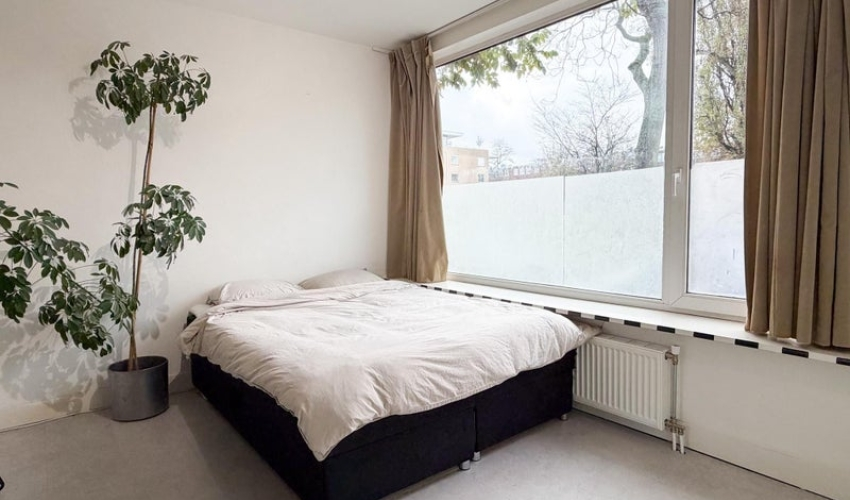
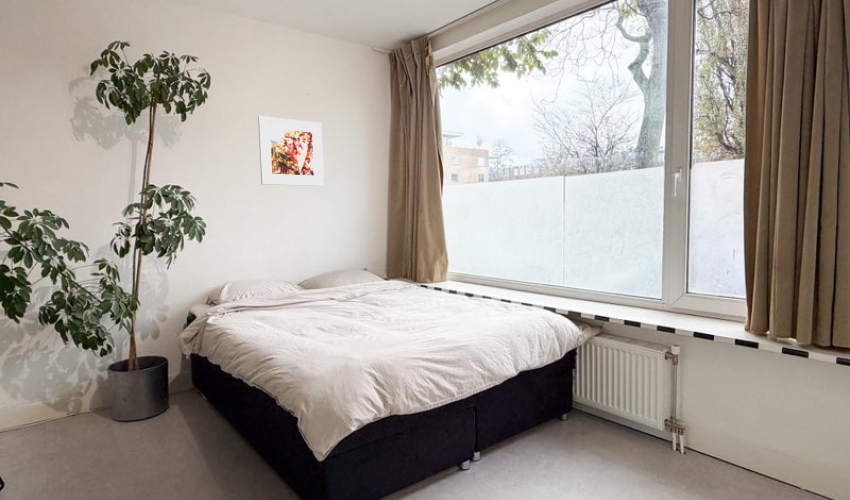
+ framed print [257,115,325,187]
